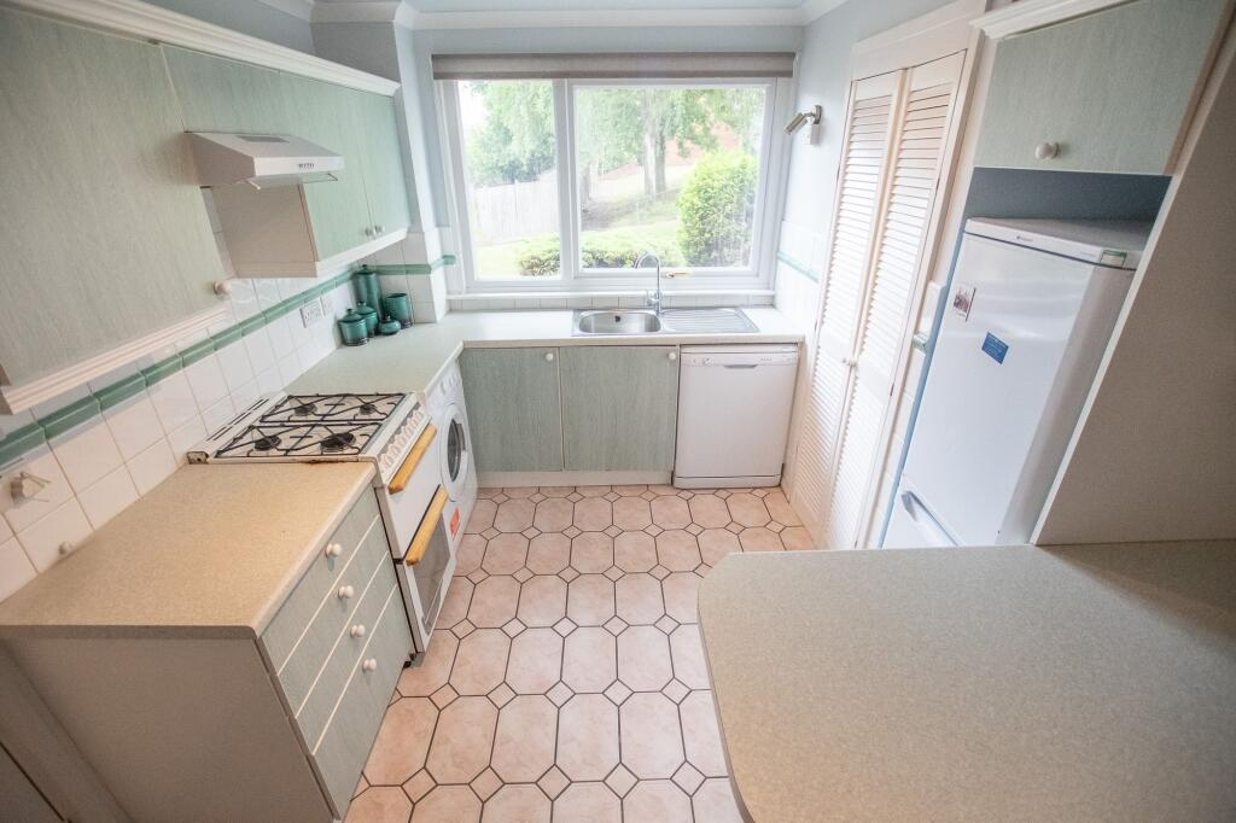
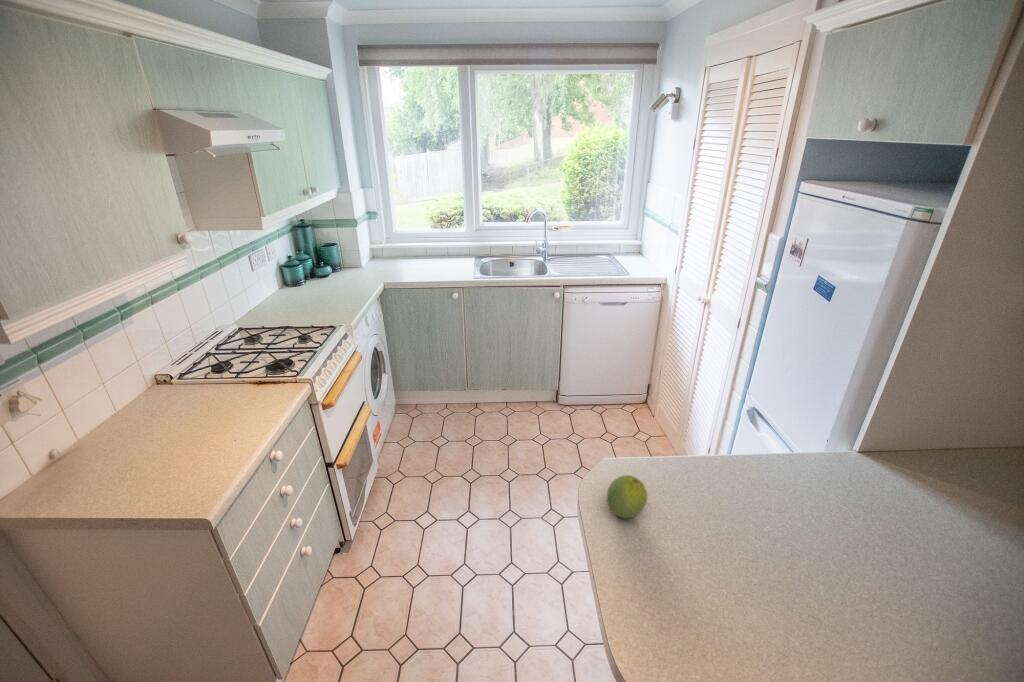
+ fruit [606,474,648,520]
